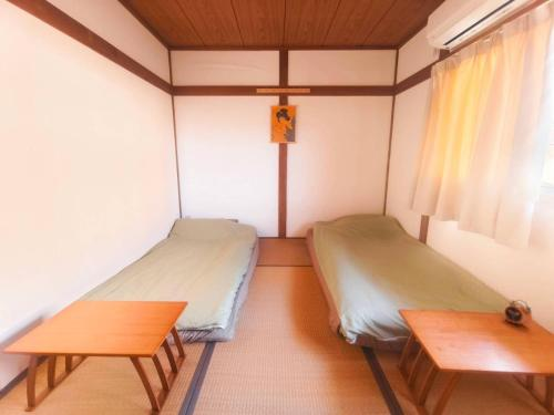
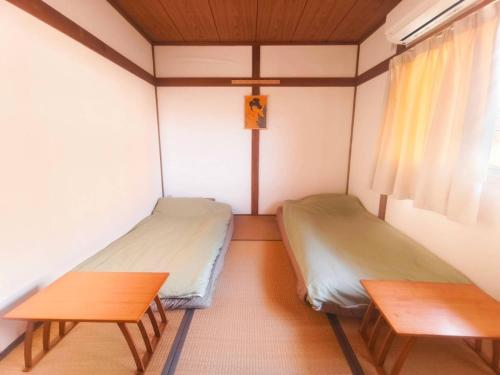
- alarm clock [503,299,533,329]
